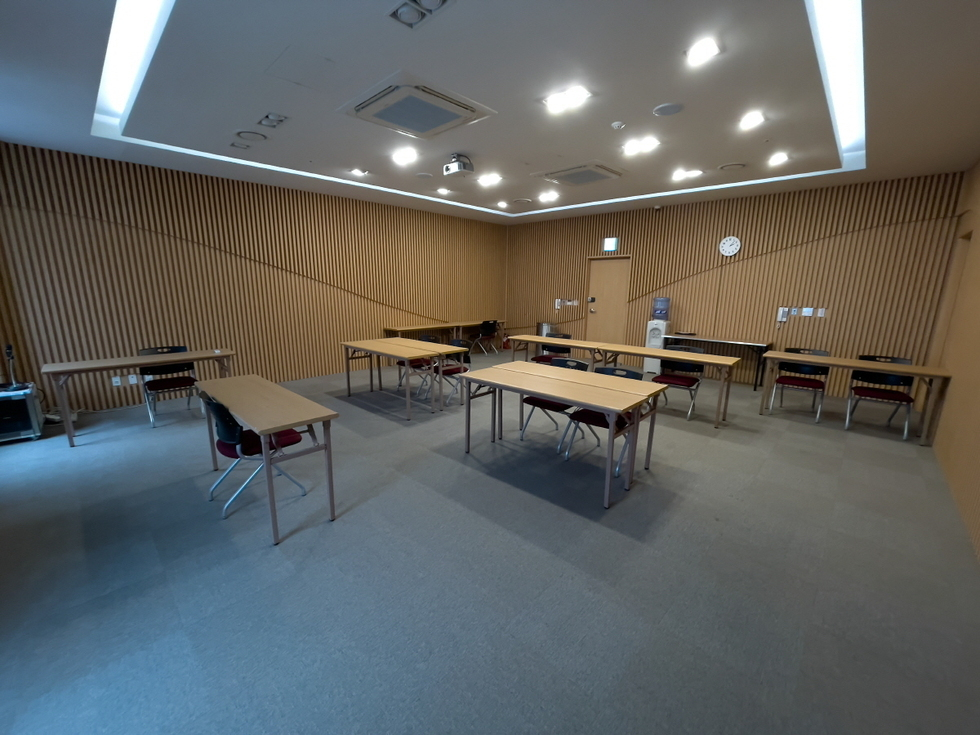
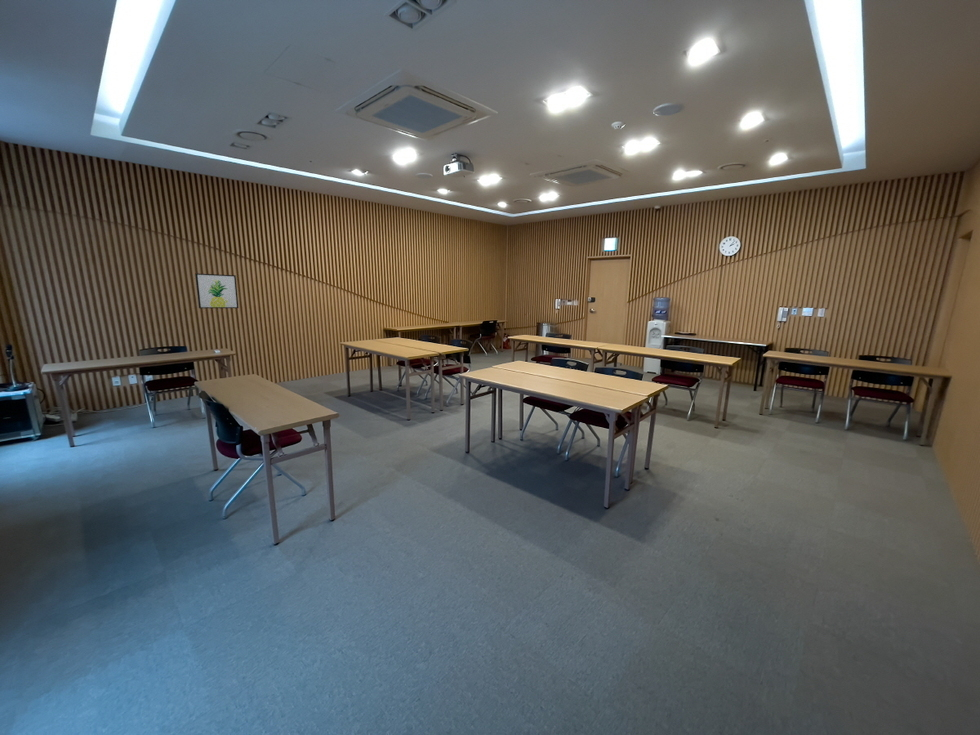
+ wall art [194,272,239,309]
